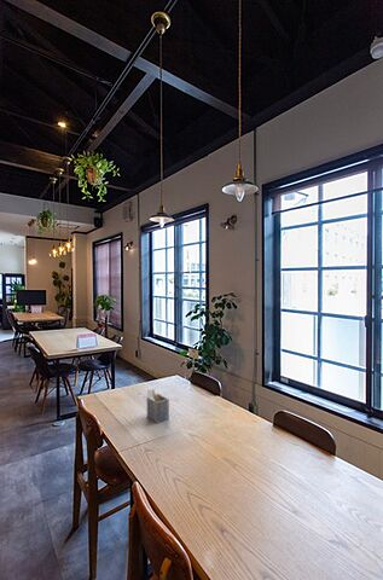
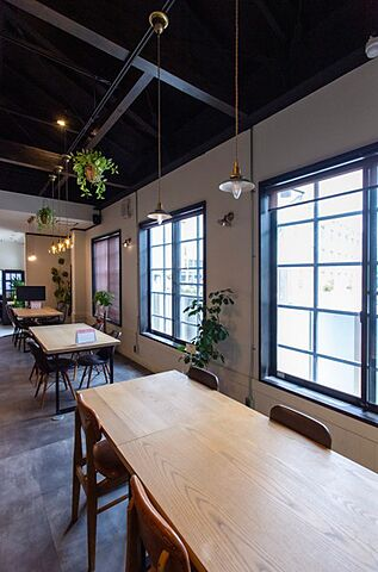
- napkin holder [146,388,170,424]
